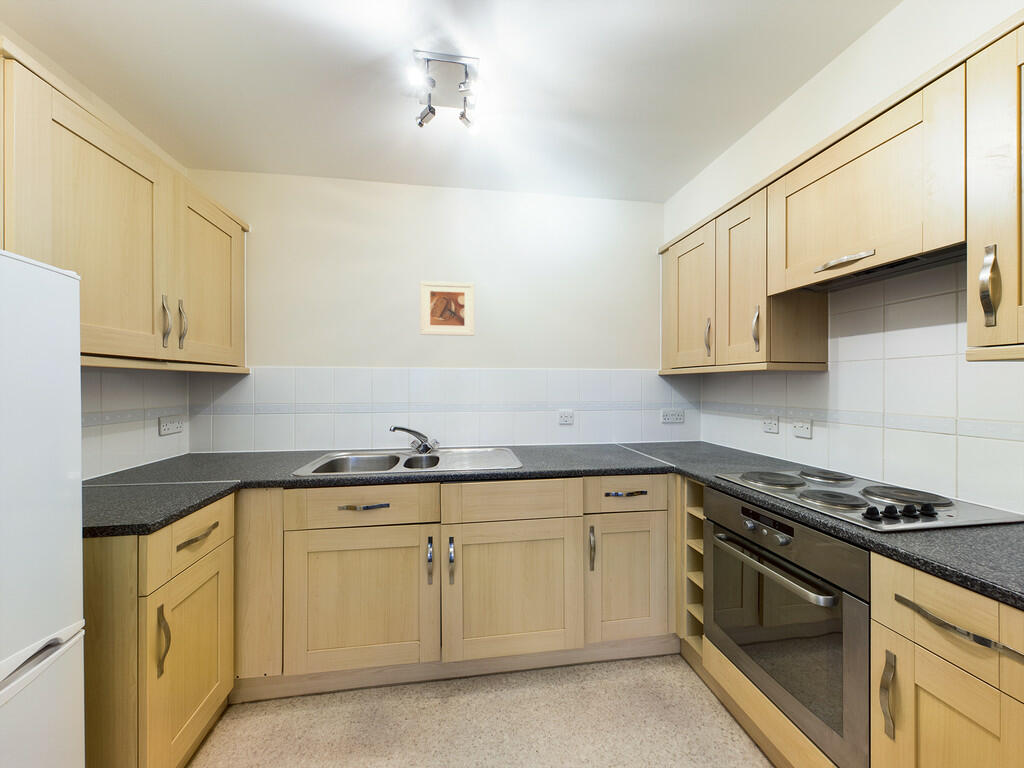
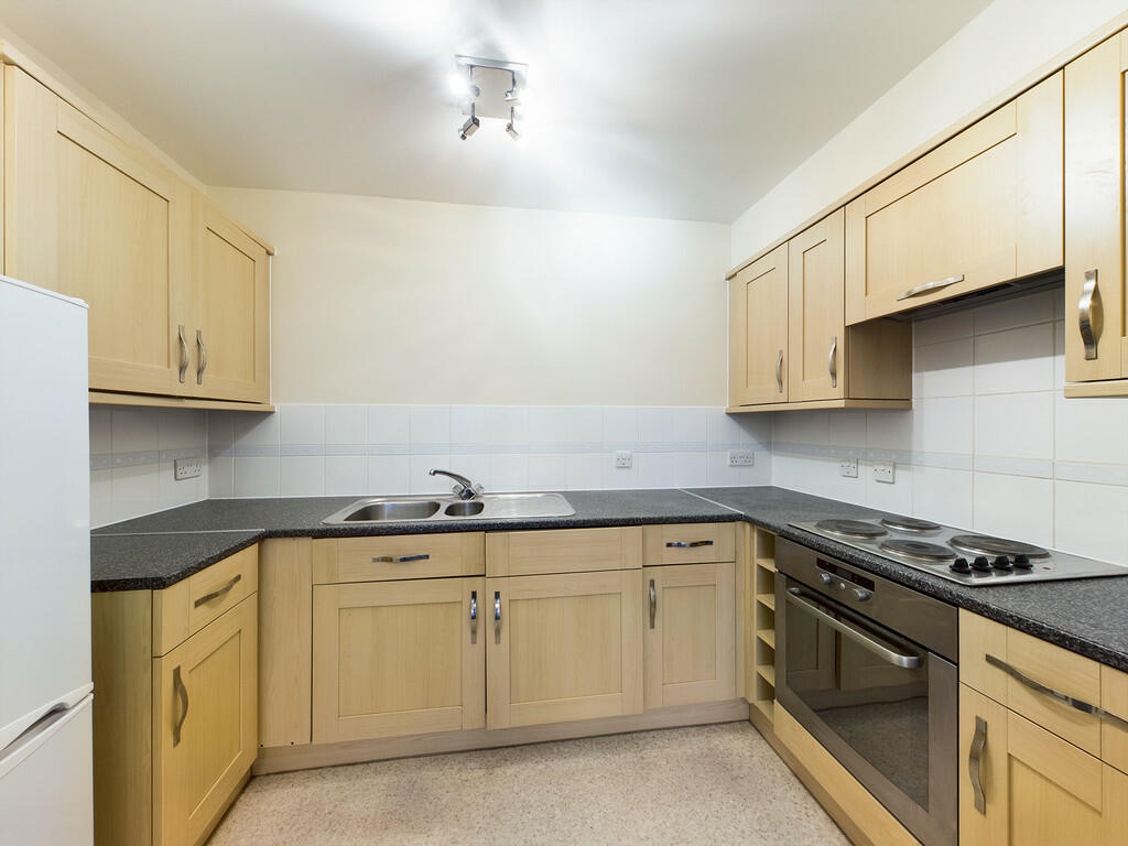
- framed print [419,280,475,337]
